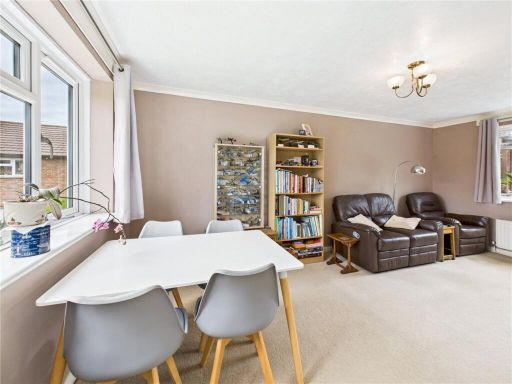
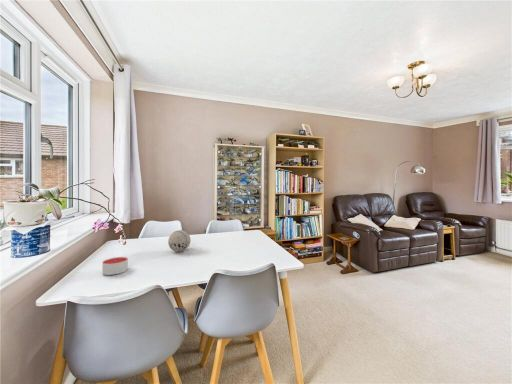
+ decorative ball [167,229,192,253]
+ candle [101,256,129,276]
